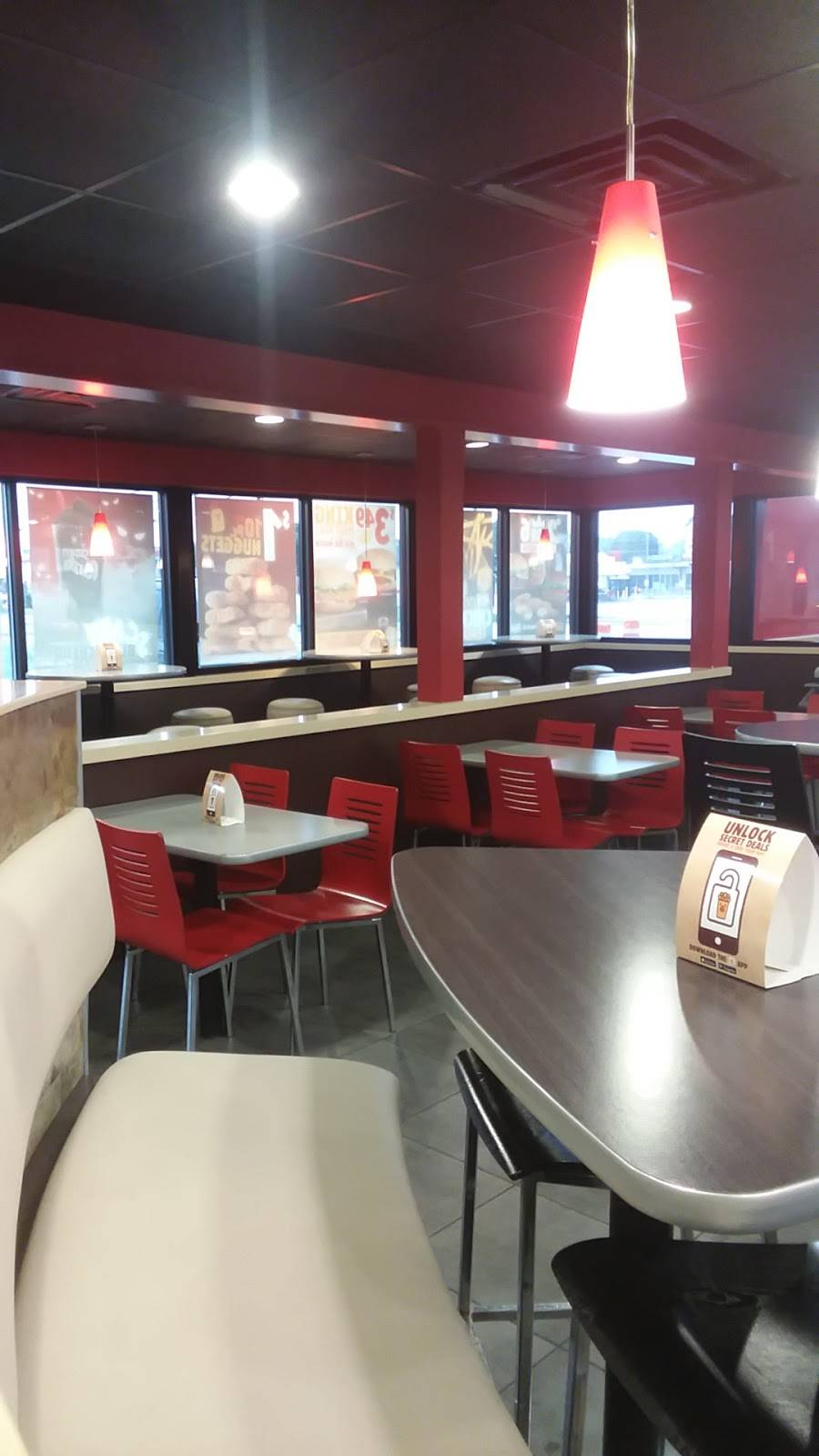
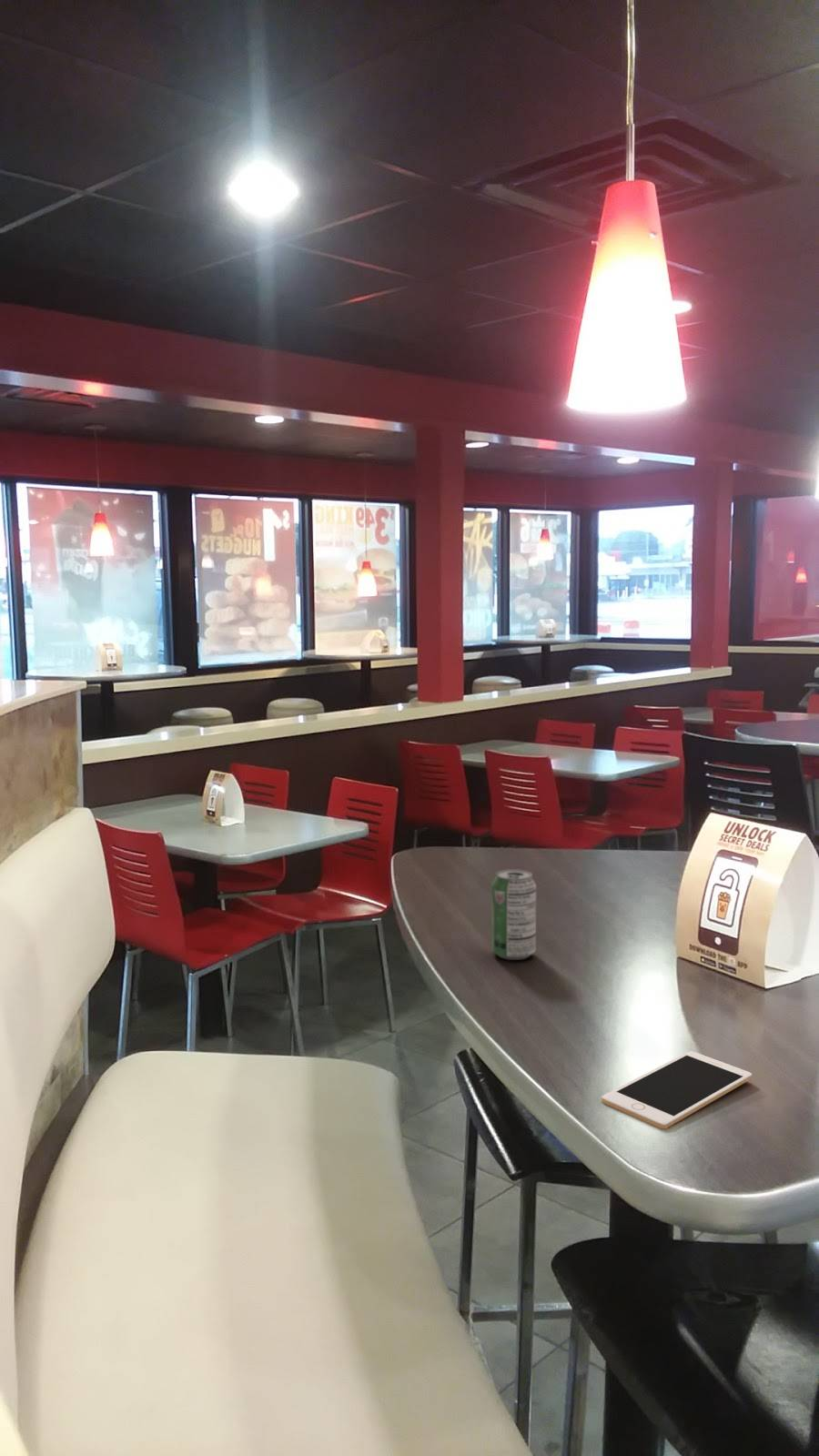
+ beverage can [491,868,537,961]
+ cell phone [601,1050,753,1130]
